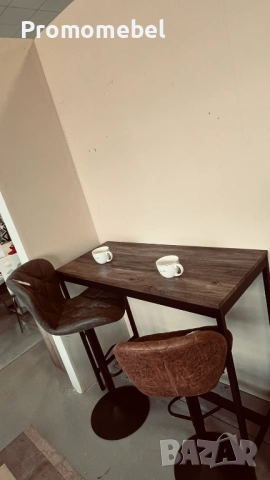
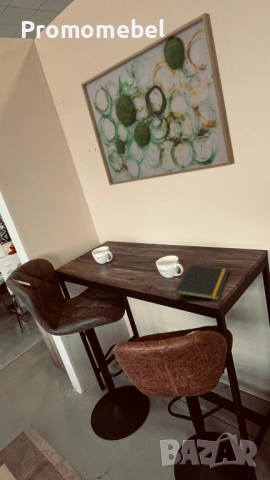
+ notepad [174,264,230,303]
+ wall art [80,12,236,186]
